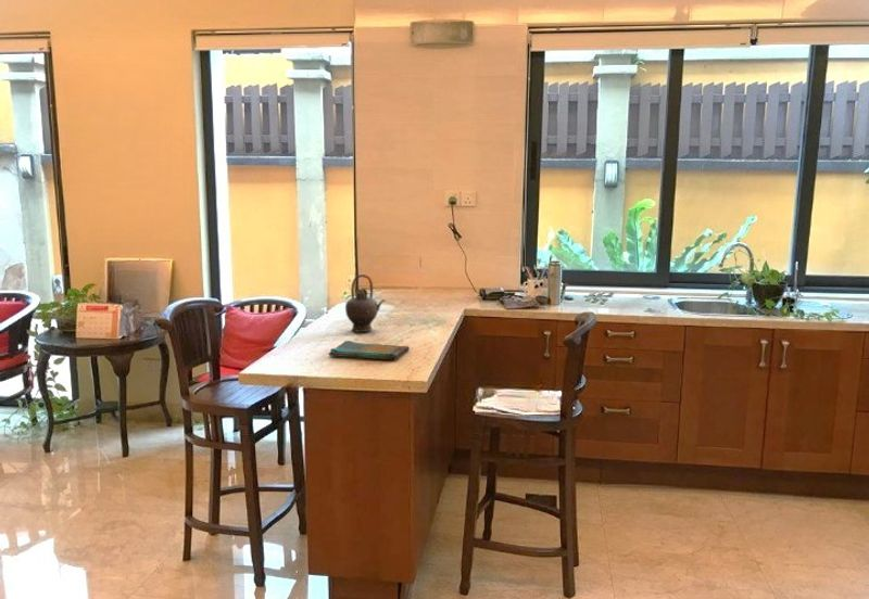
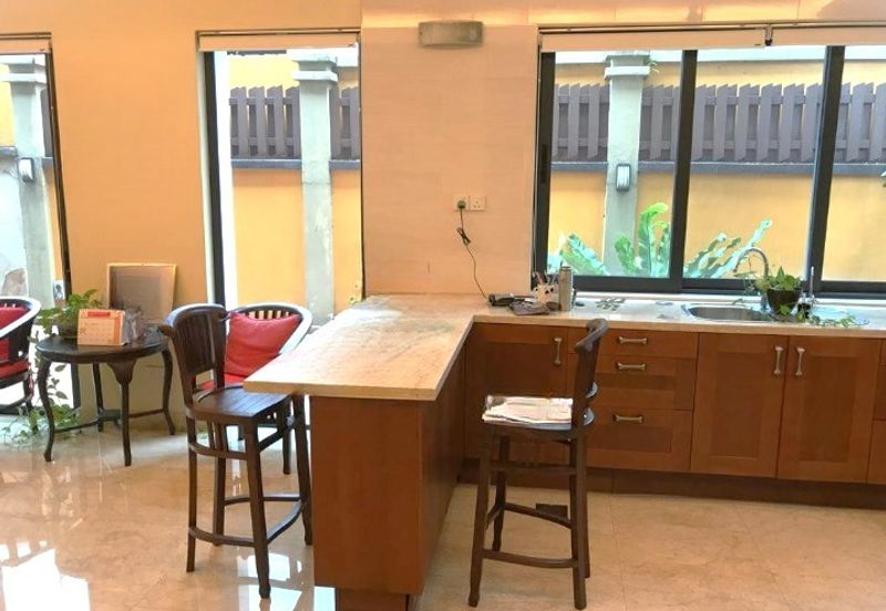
- dish towel [328,340,411,360]
- teapot [344,273,387,333]
